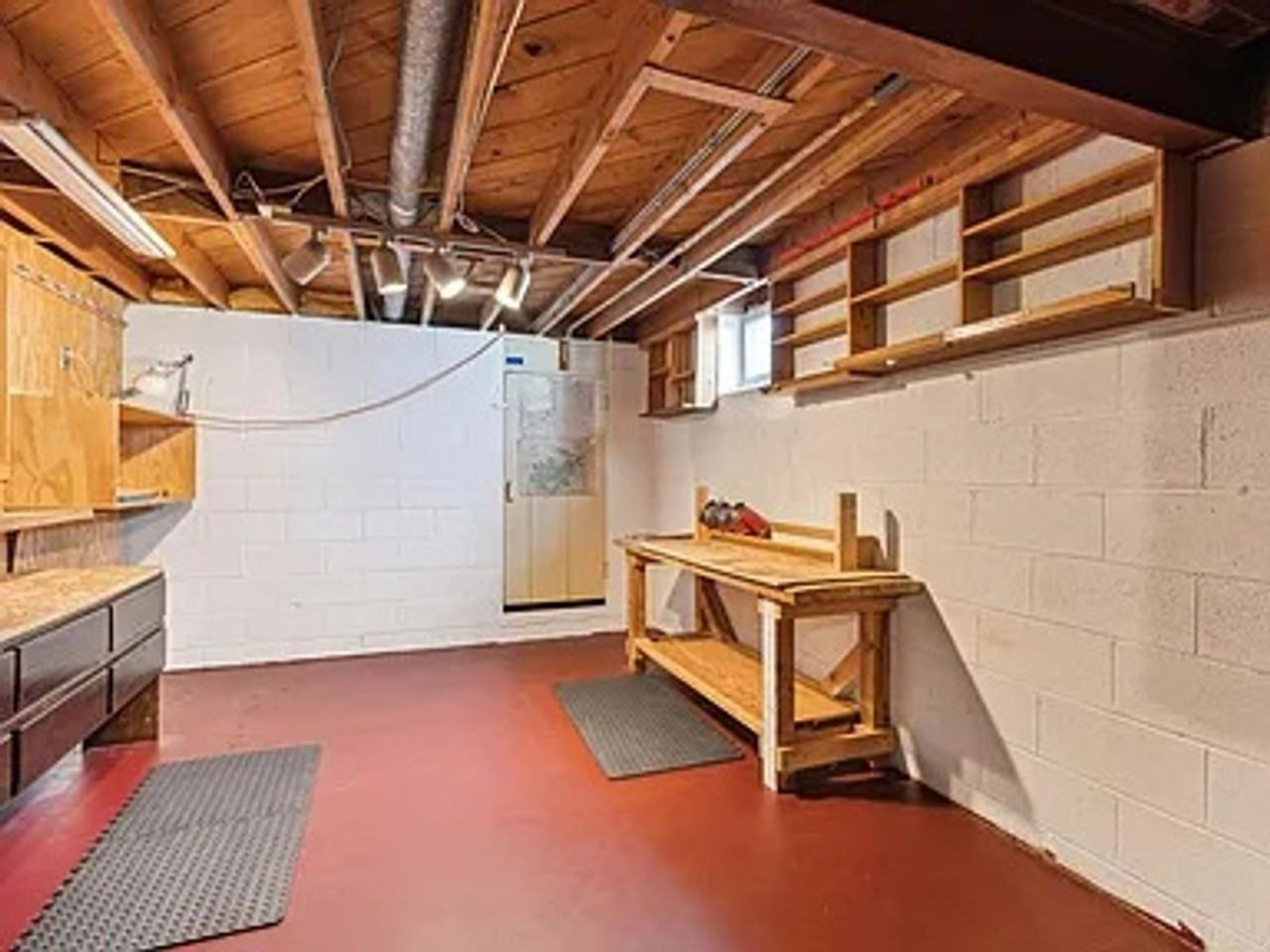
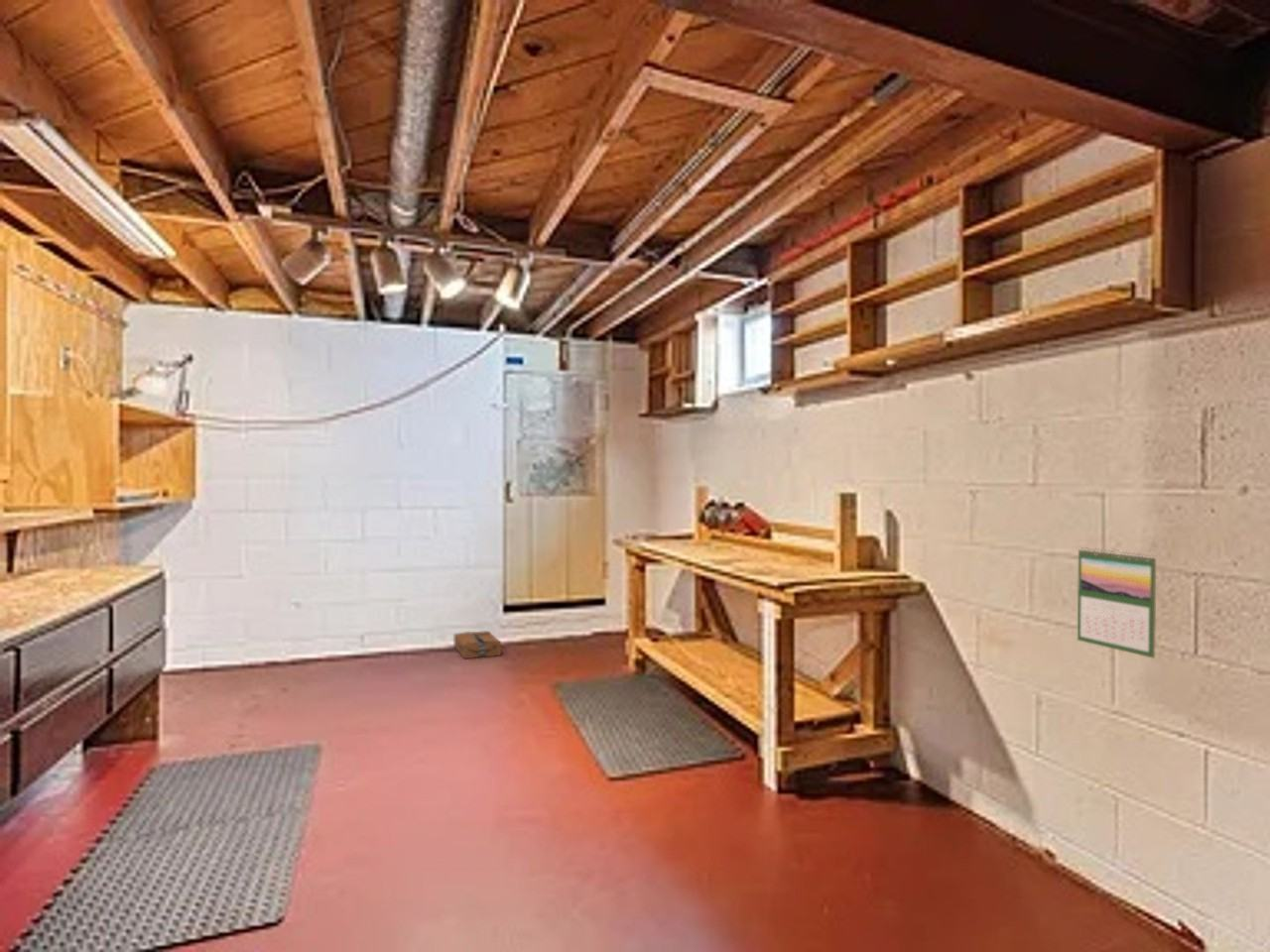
+ cardboard box [453,630,502,659]
+ calendar [1077,546,1157,659]
